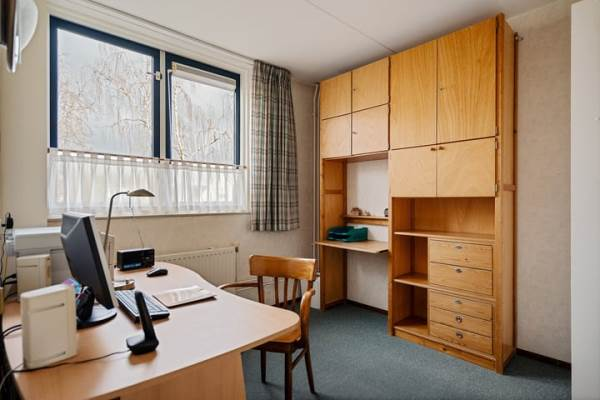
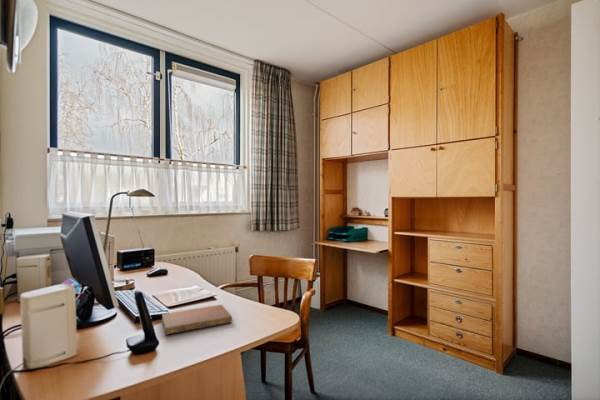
+ notebook [161,304,233,336]
